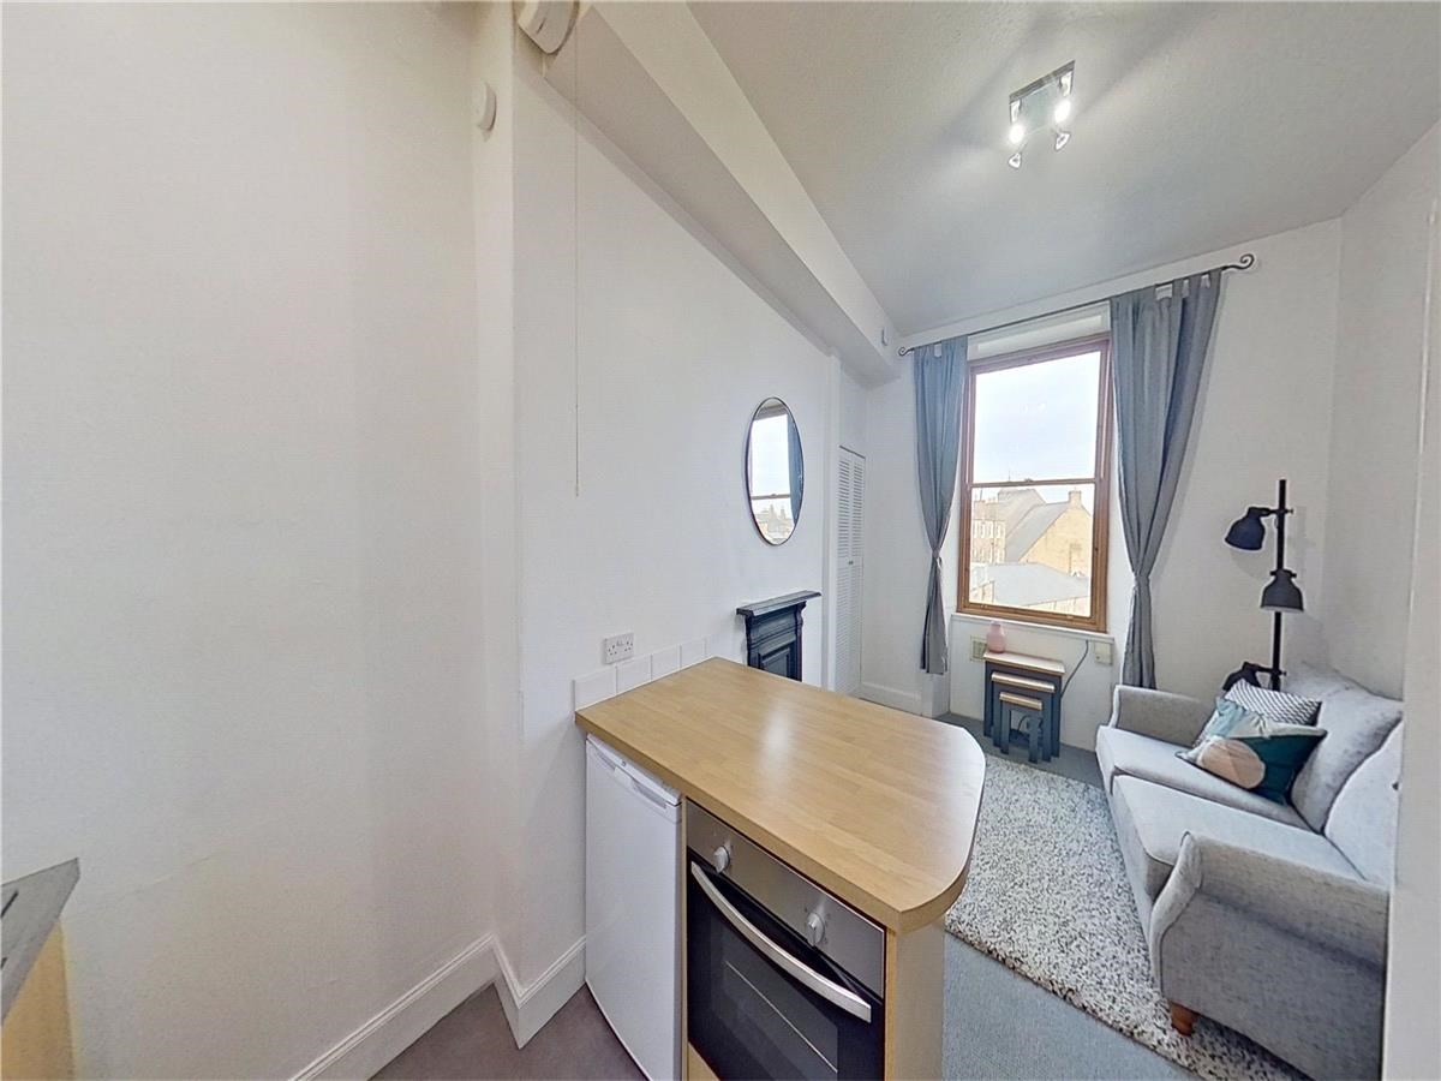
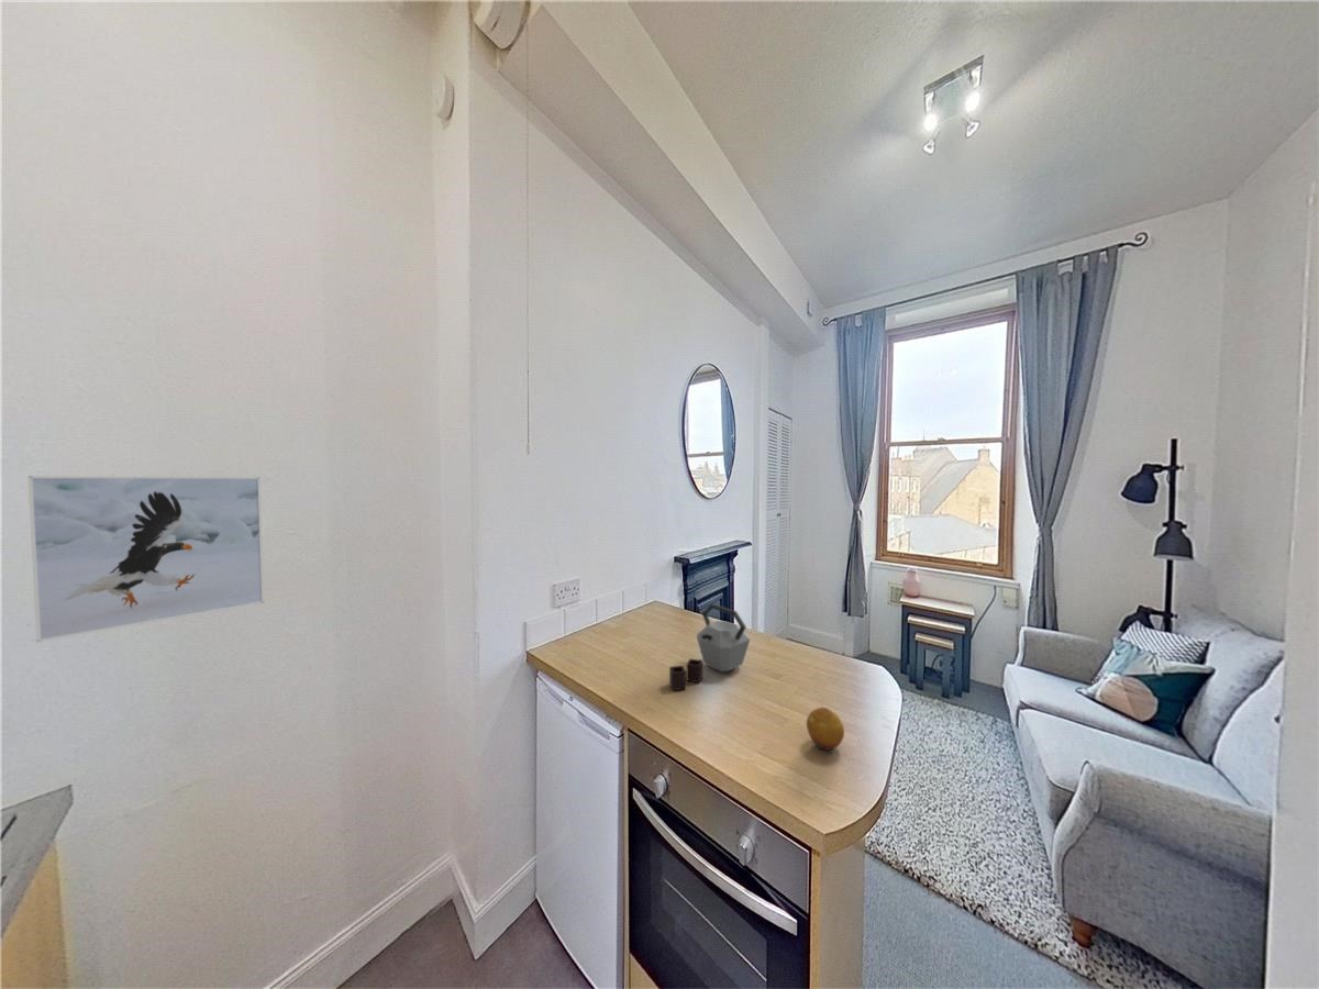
+ fruit [806,707,845,752]
+ kettle [668,603,751,691]
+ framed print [26,475,265,643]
